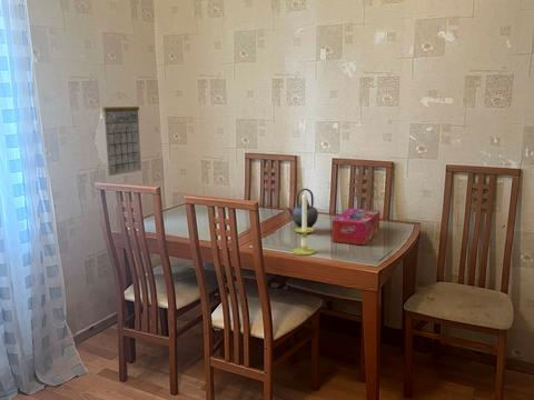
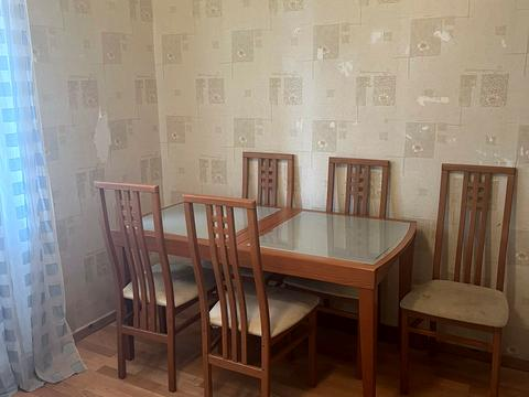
- tissue box [332,207,380,246]
- candle [291,191,317,256]
- calendar [101,91,142,177]
- teapot [286,188,319,234]
